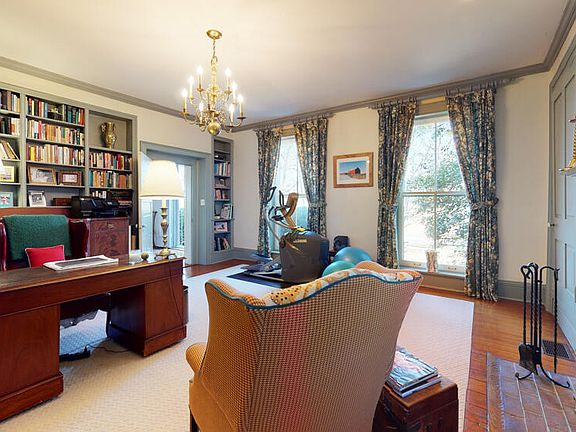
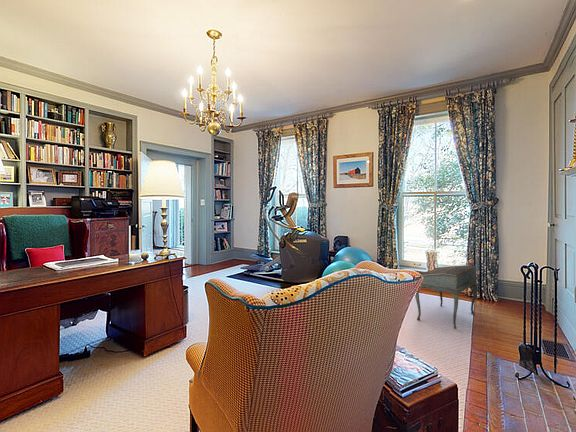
+ writing desk [414,264,479,330]
